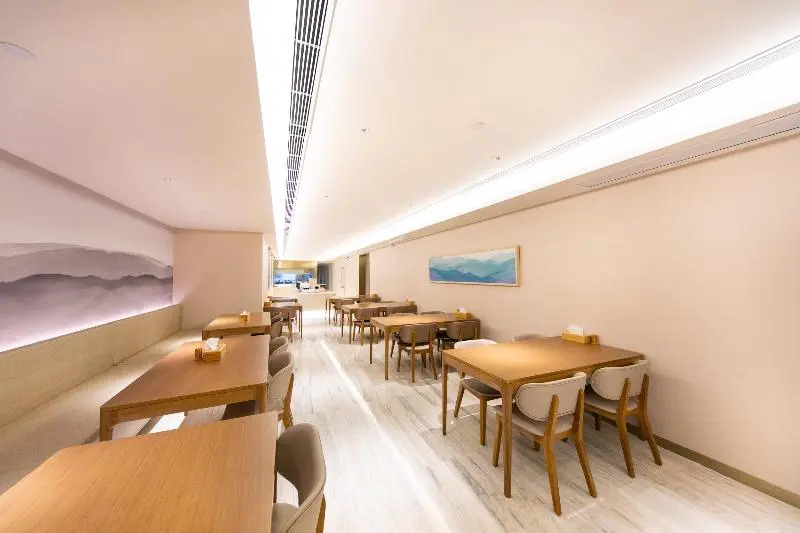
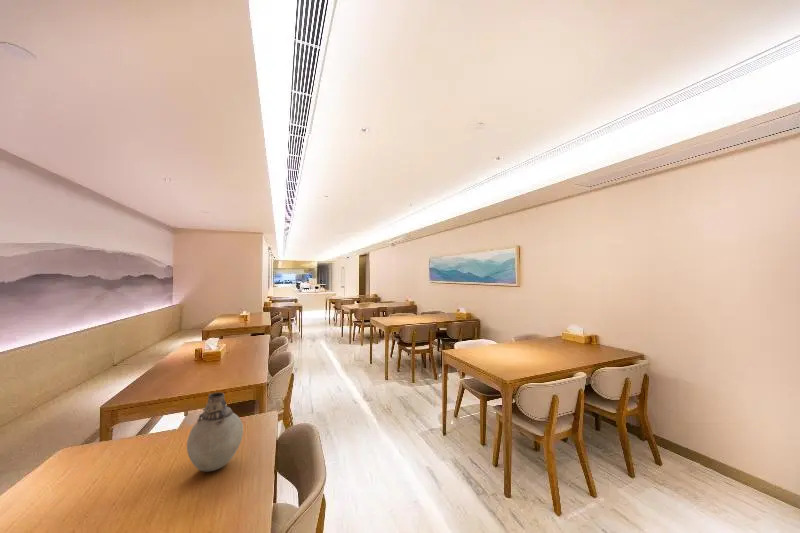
+ vase [186,391,244,473]
